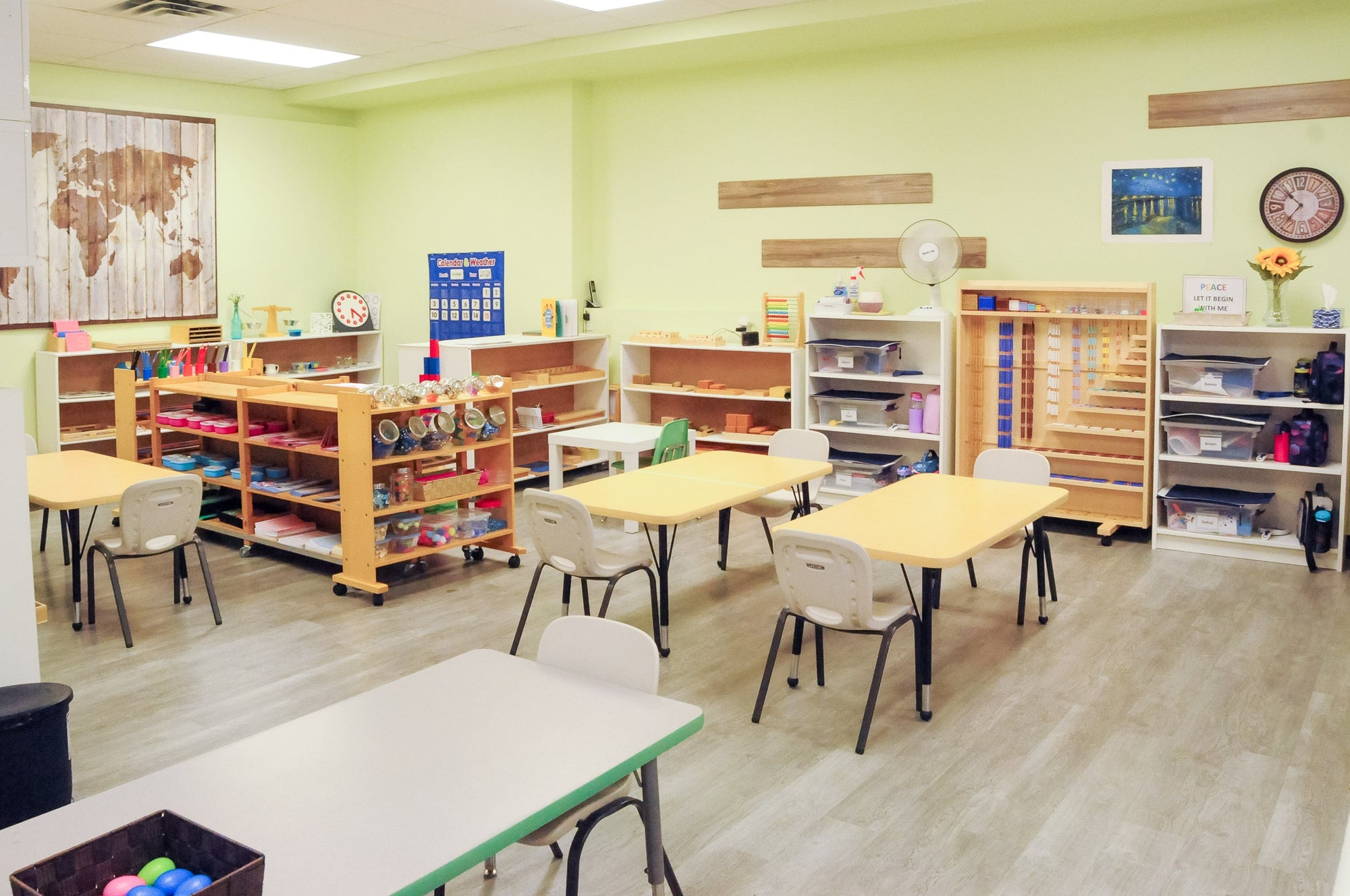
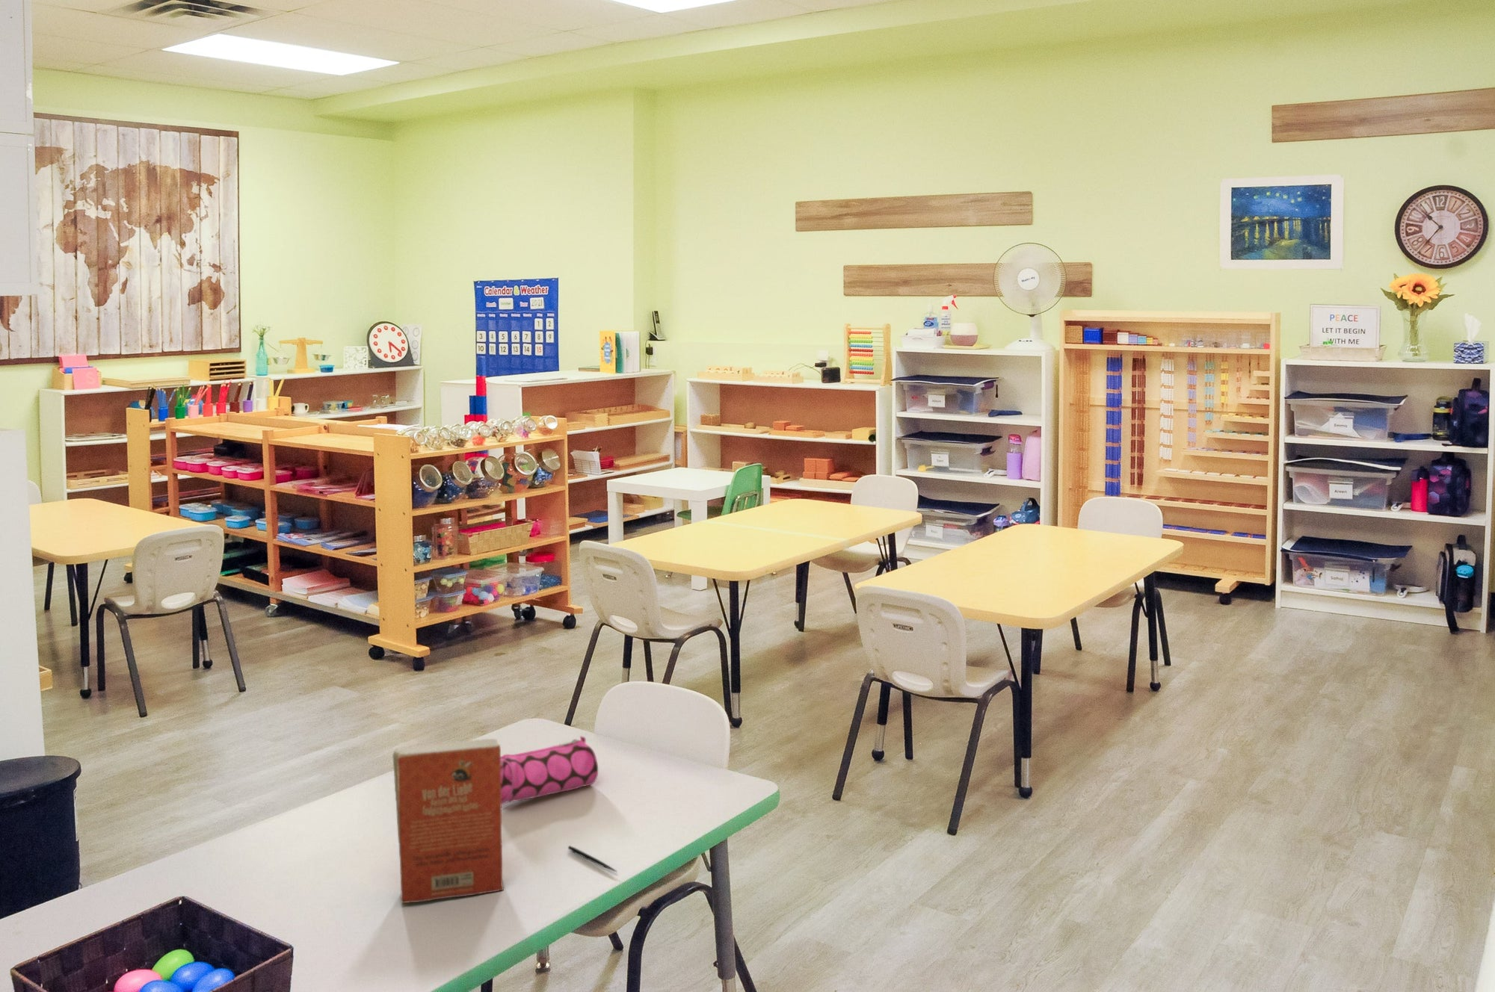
+ paperback book [392,738,505,903]
+ pen [567,845,618,874]
+ pencil case [501,735,599,805]
